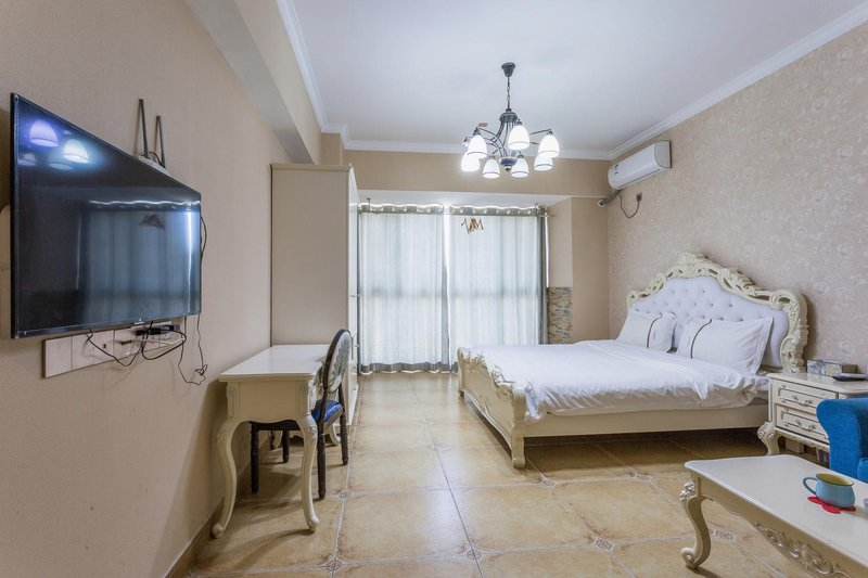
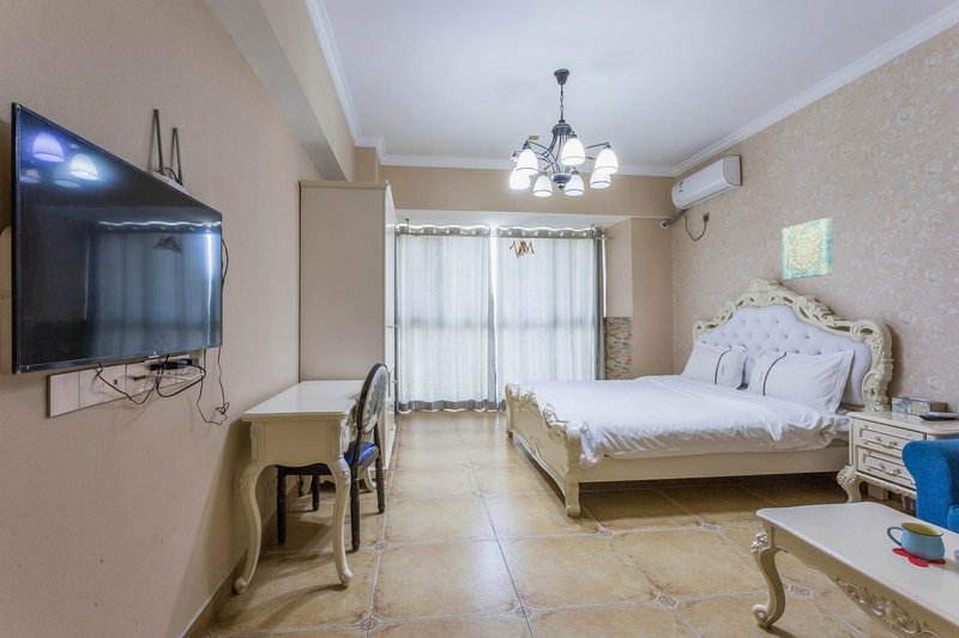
+ wall art [782,217,833,281]
